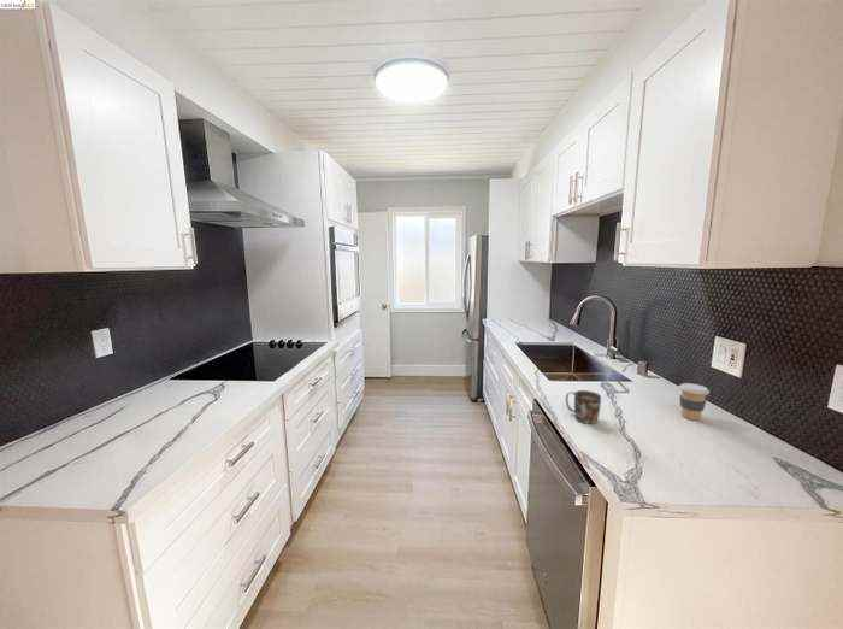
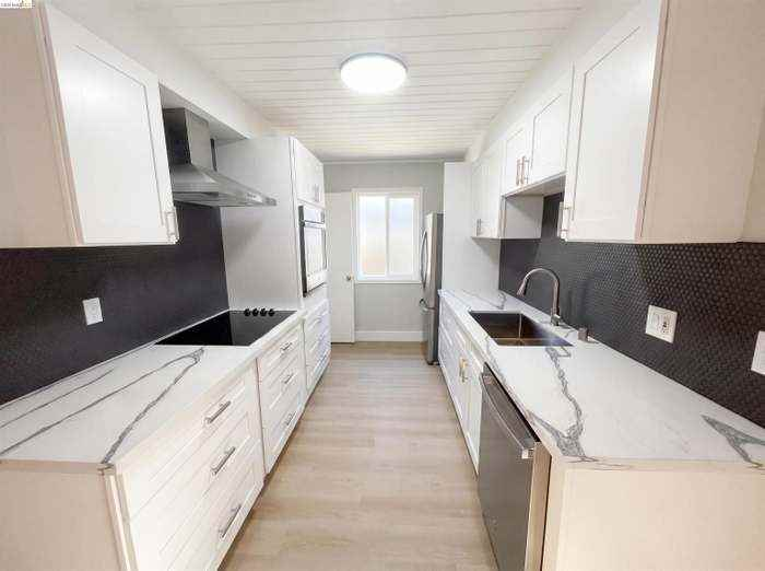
- mug [565,389,602,425]
- coffee cup [678,382,711,421]
